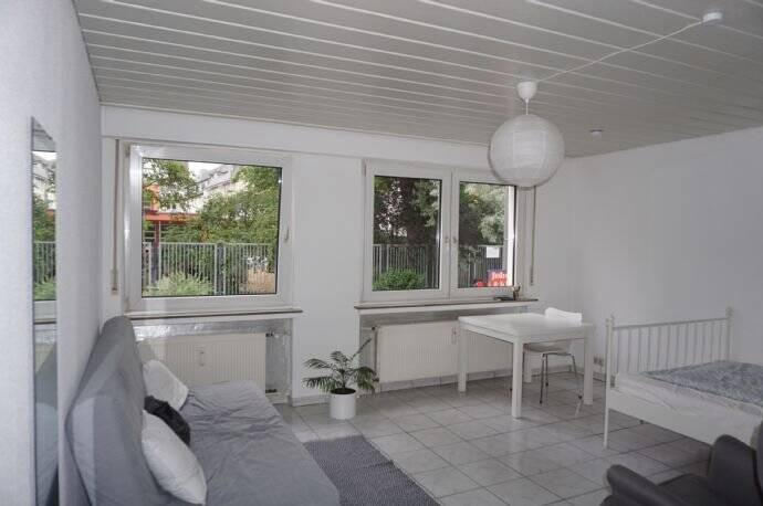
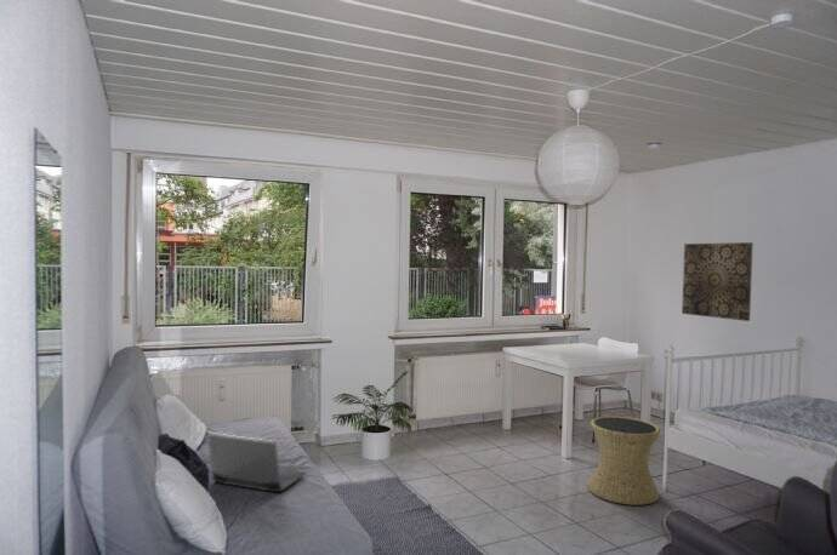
+ wall art [681,241,755,322]
+ side table [587,416,661,507]
+ laptop computer [206,431,307,493]
